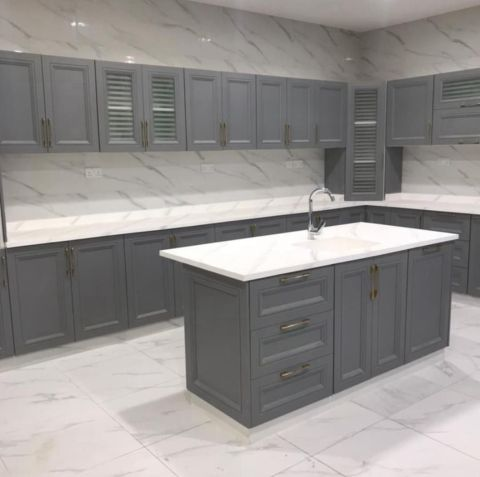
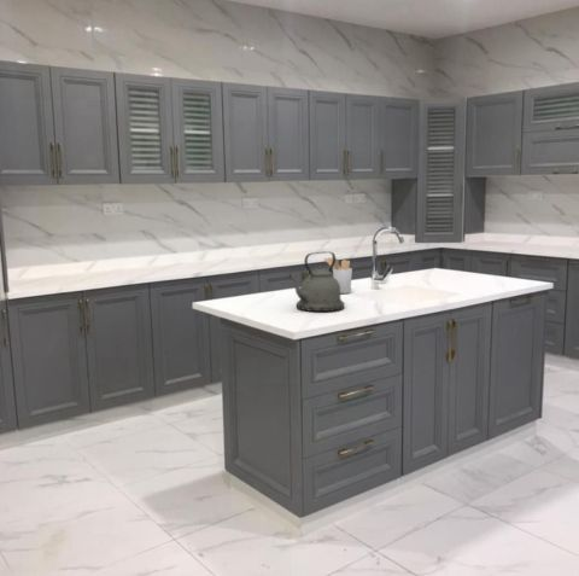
+ kettle [288,250,346,313]
+ utensil holder [323,256,353,295]
